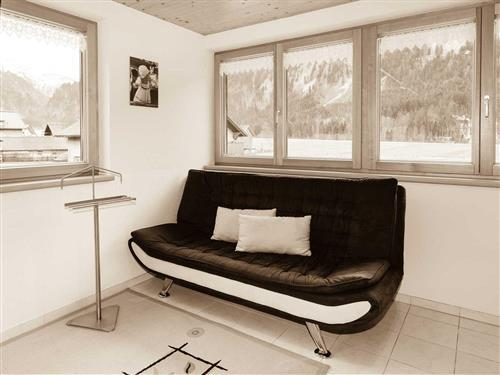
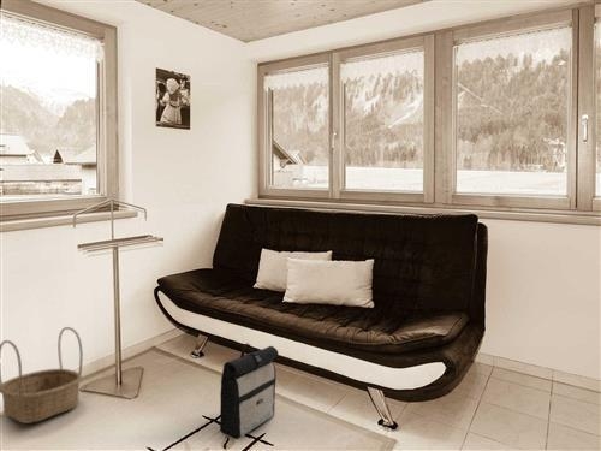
+ basket [0,326,84,425]
+ backpack [219,343,280,440]
